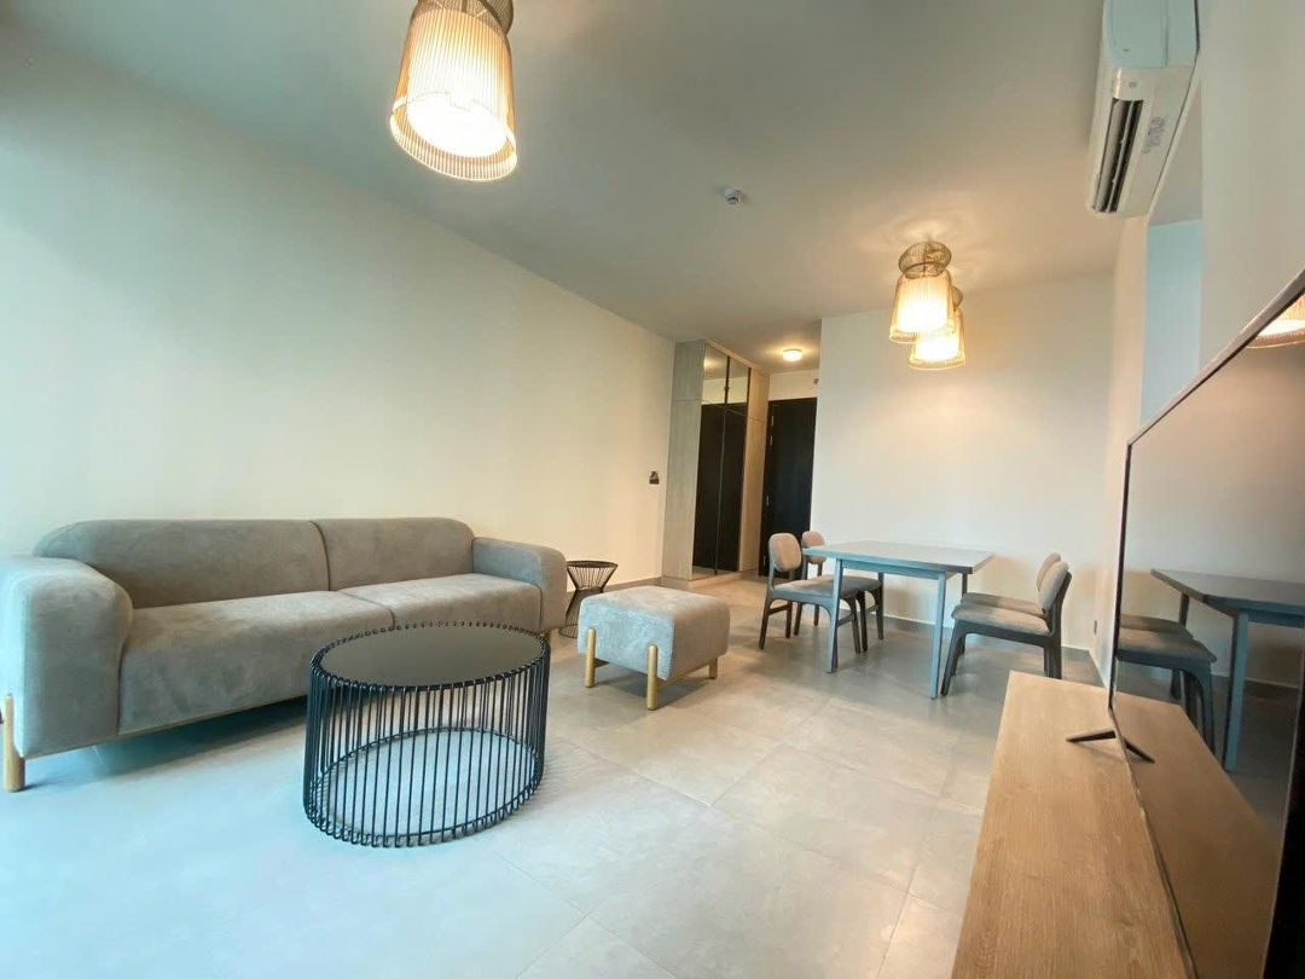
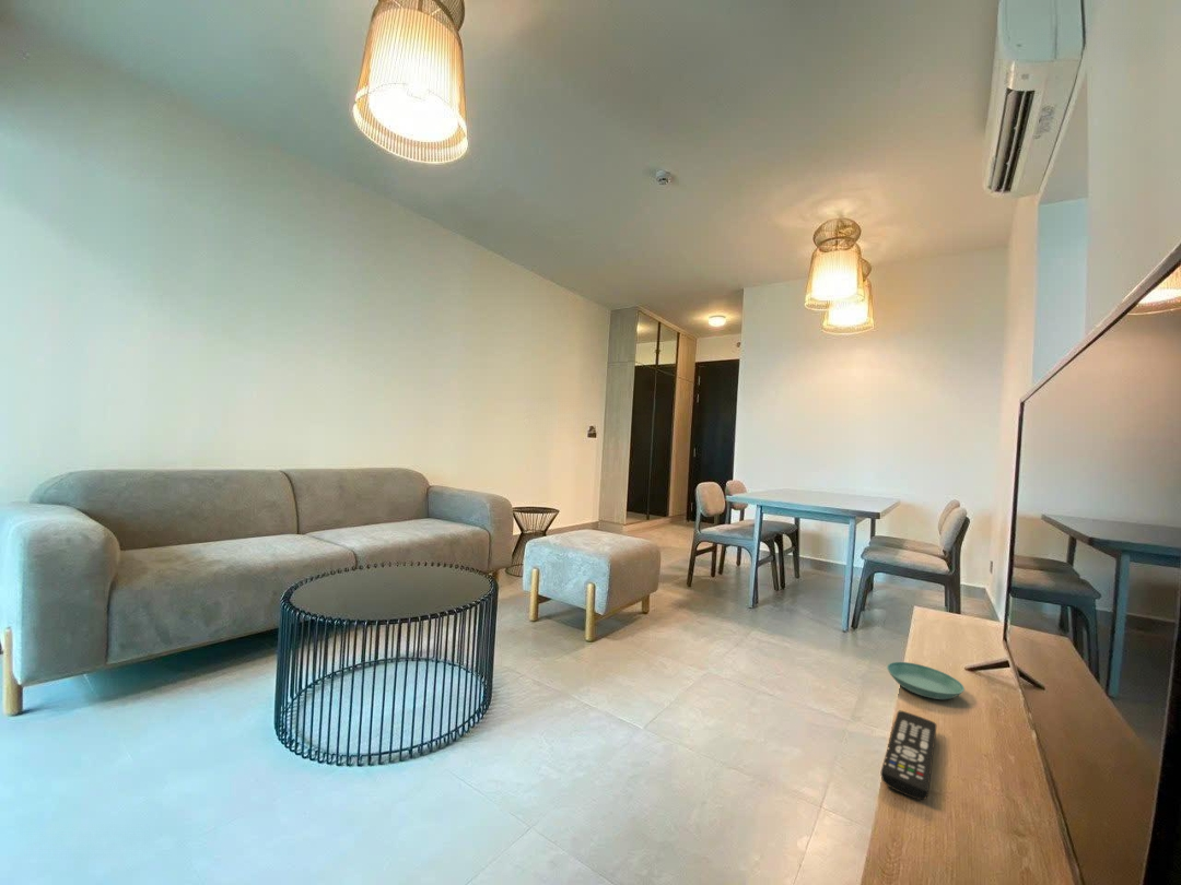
+ remote control [879,710,937,801]
+ saucer [886,661,966,700]
